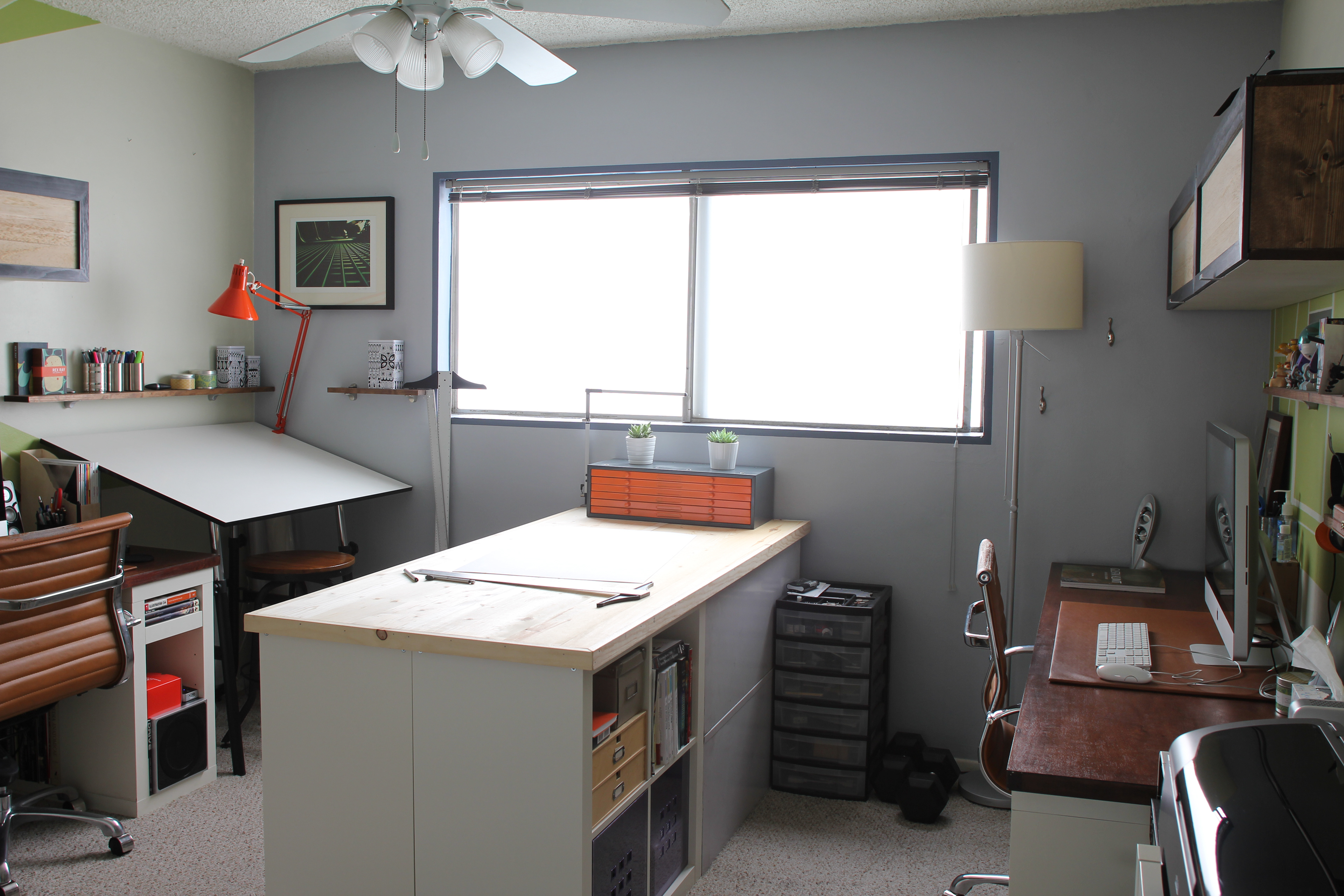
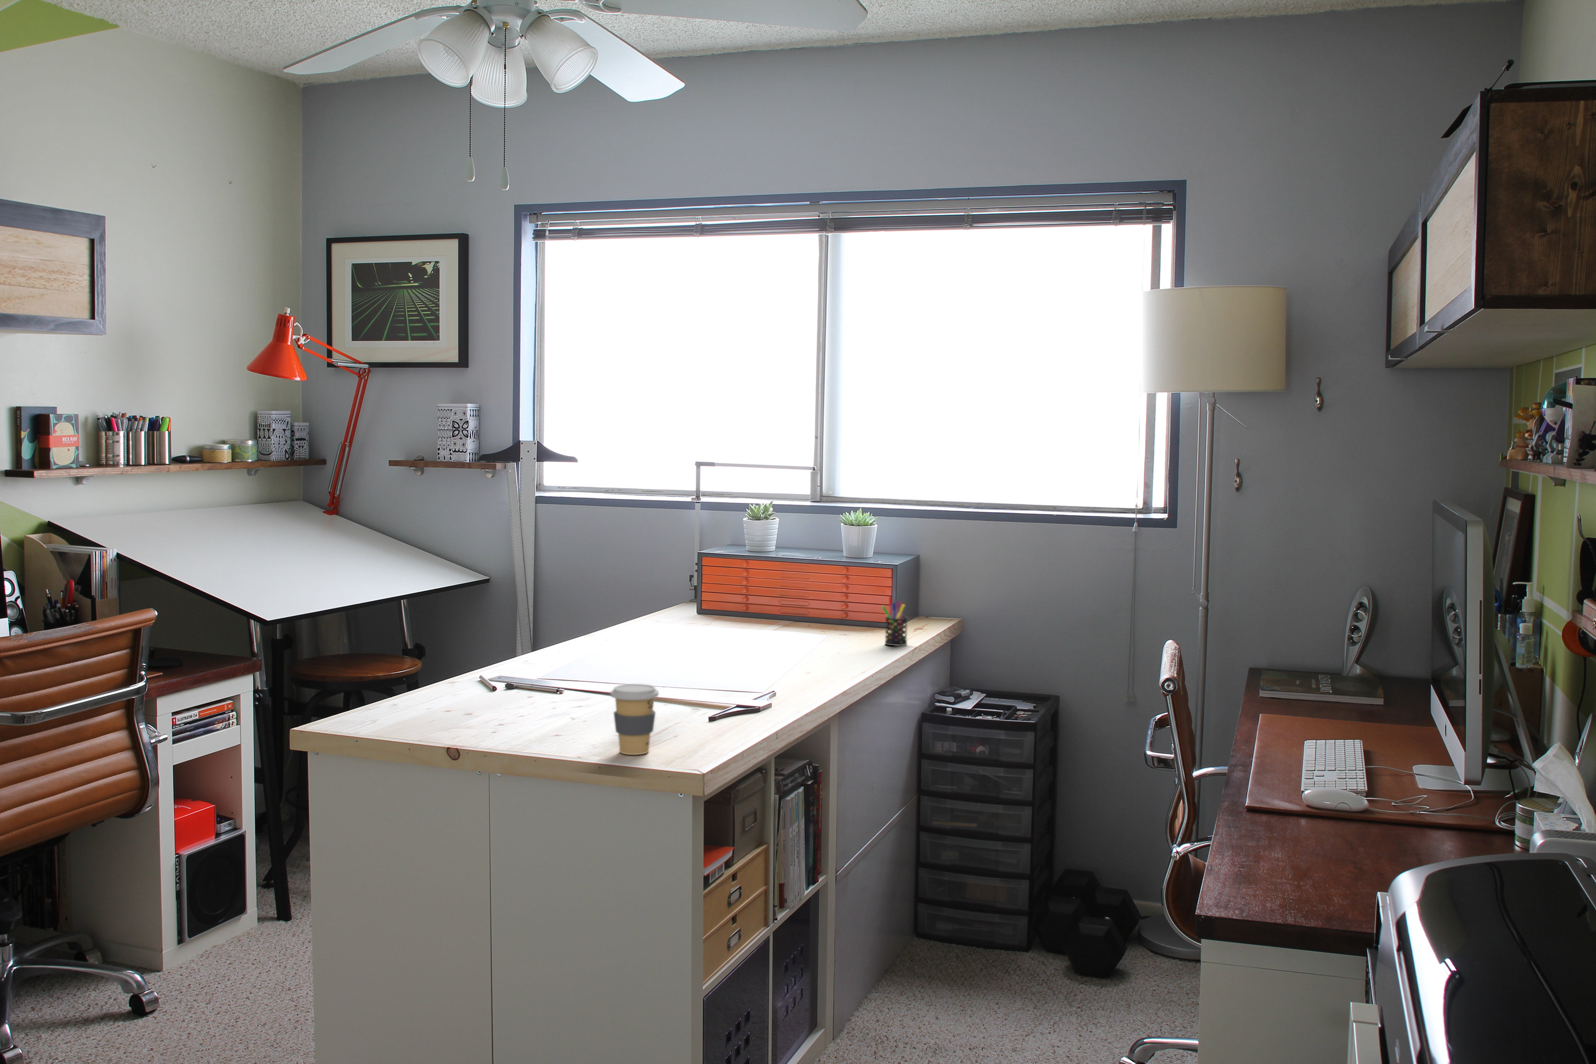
+ coffee cup [609,684,659,755]
+ pen holder [881,596,908,646]
